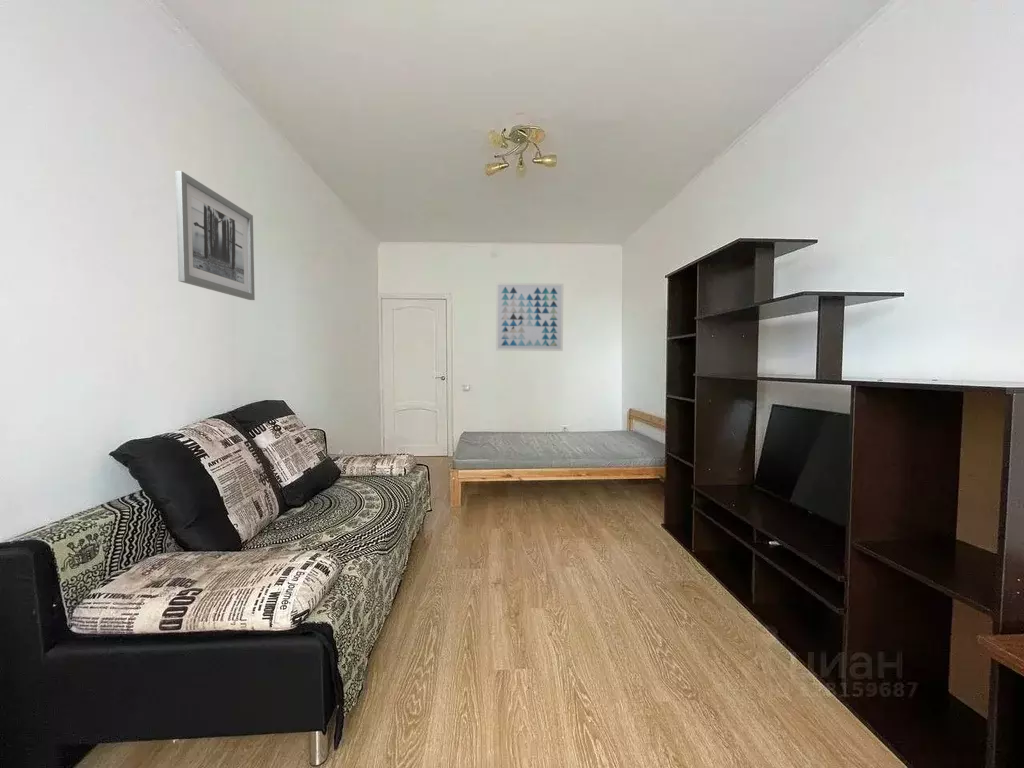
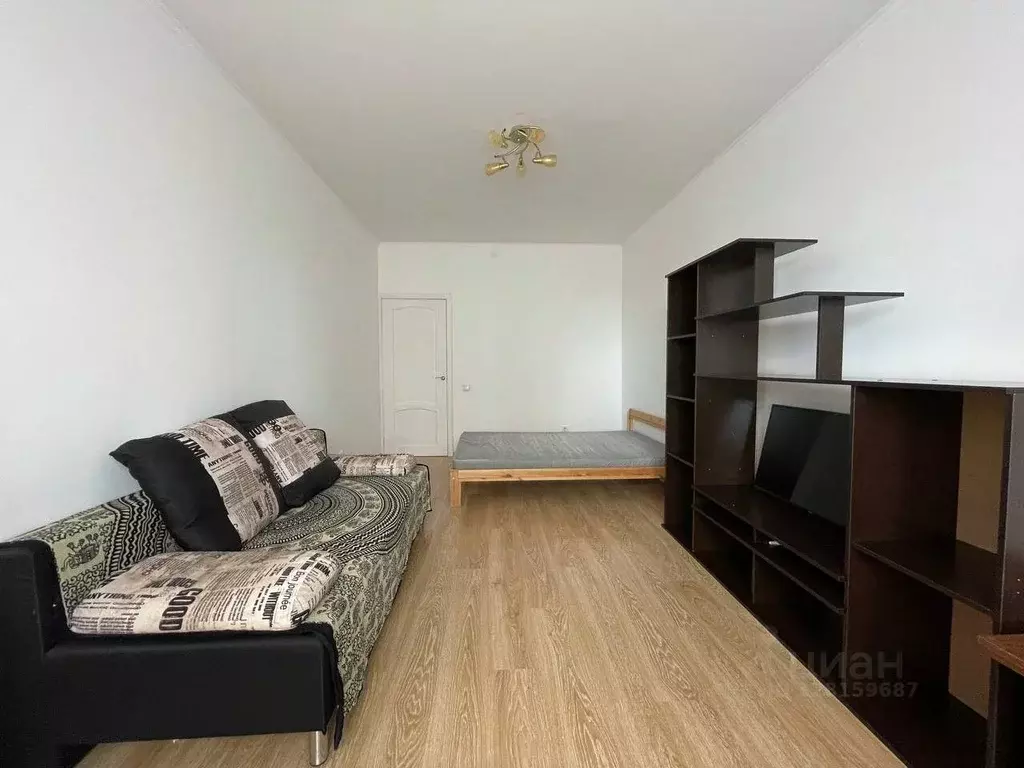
- wall art [495,282,564,352]
- wall art [174,170,256,301]
